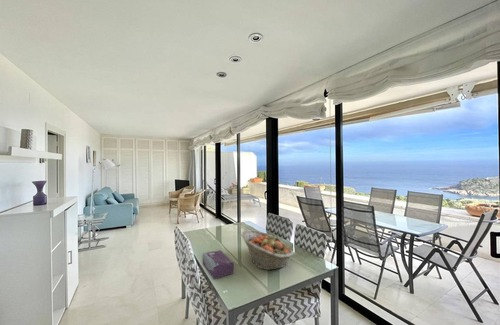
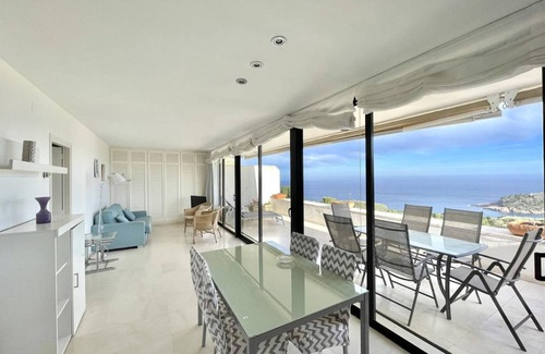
- tissue box [202,249,235,280]
- fruit basket [241,229,294,271]
